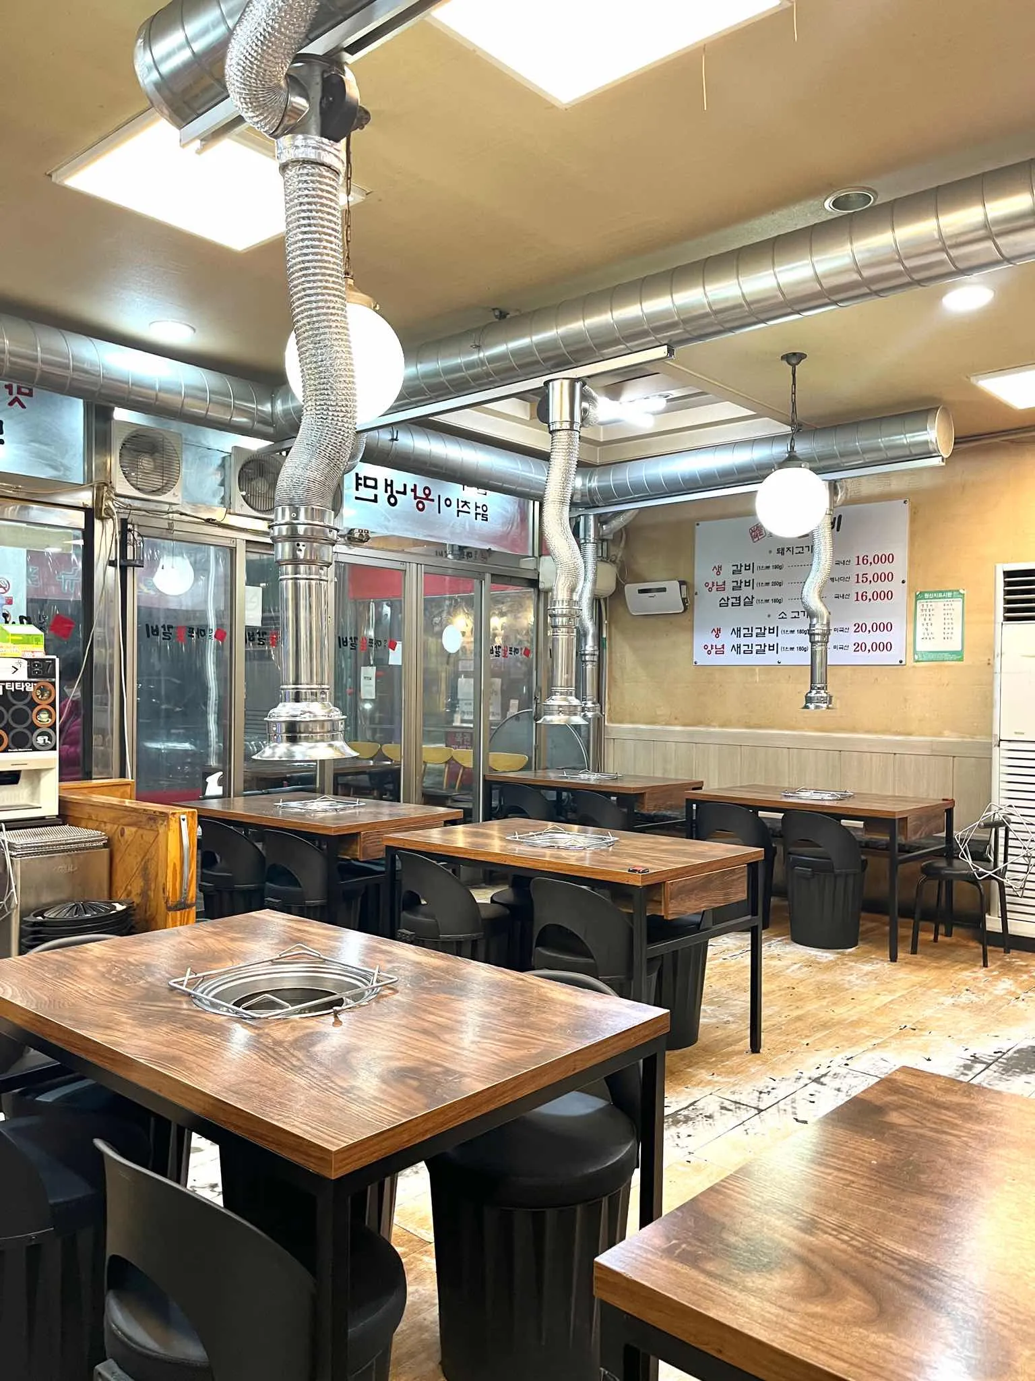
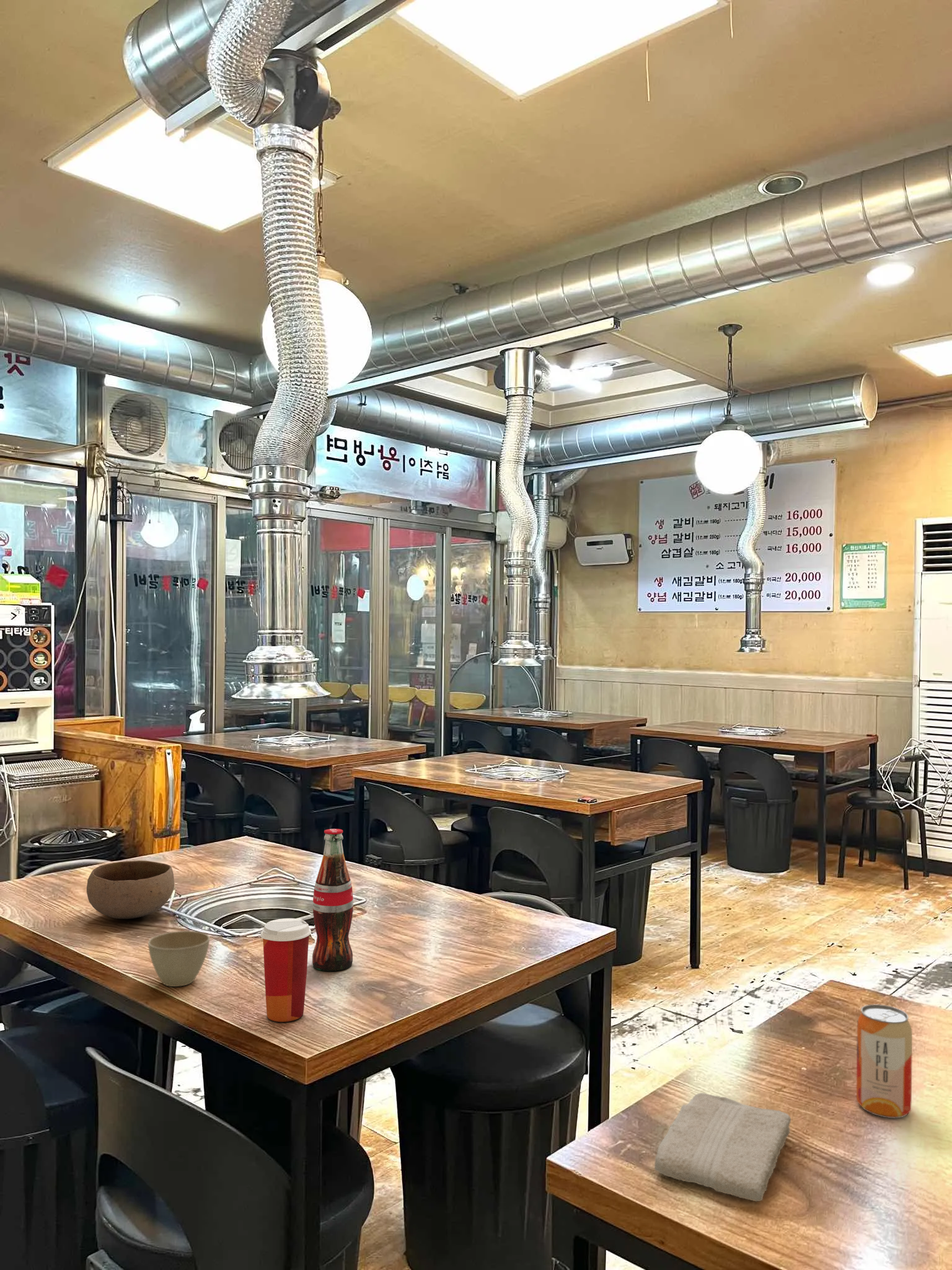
+ pop [312,828,354,972]
+ paper cup [260,918,312,1023]
+ washcloth [654,1092,791,1202]
+ beverage can [856,1004,913,1119]
+ flower pot [148,930,211,987]
+ bowl [86,860,175,920]
